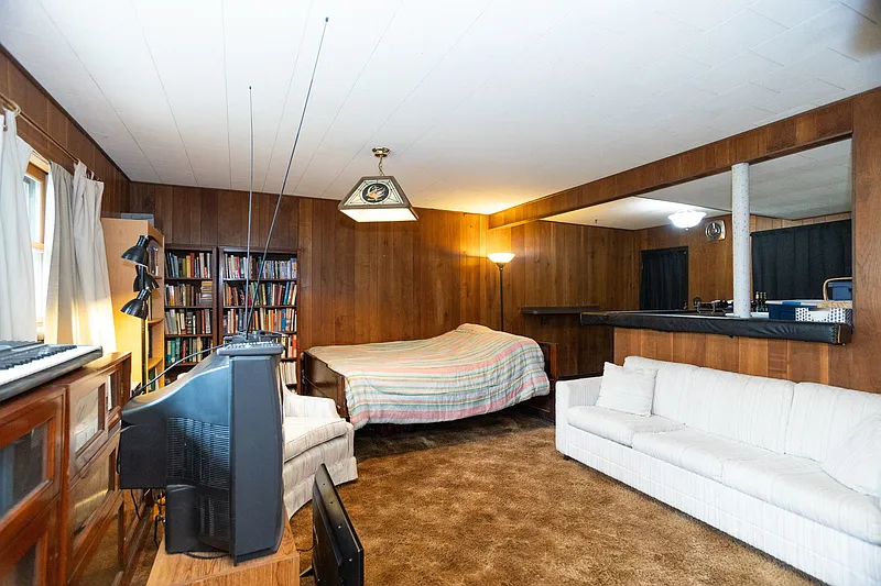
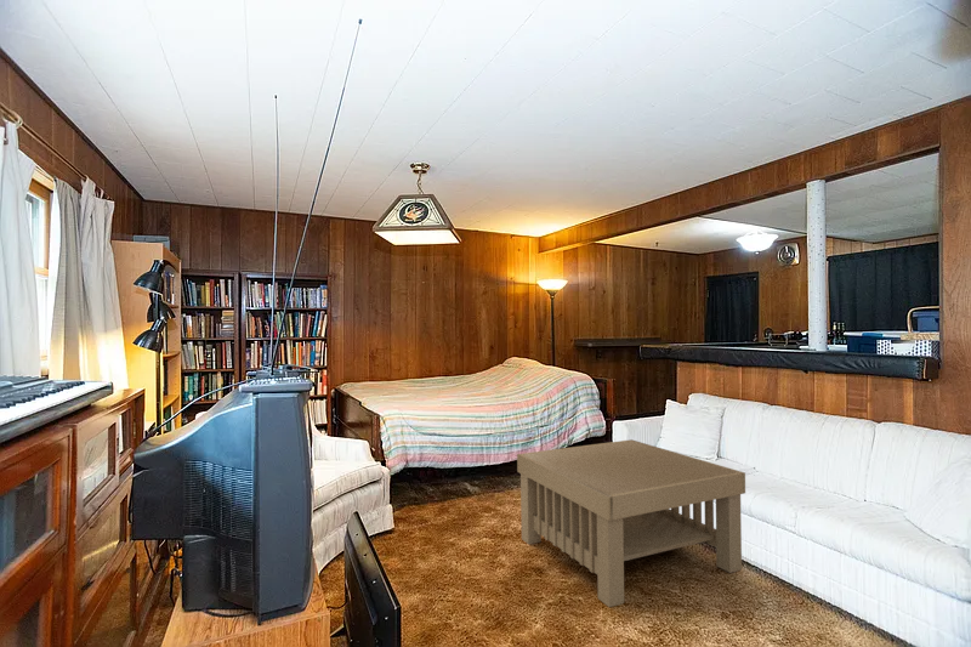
+ coffee table [516,438,746,608]
